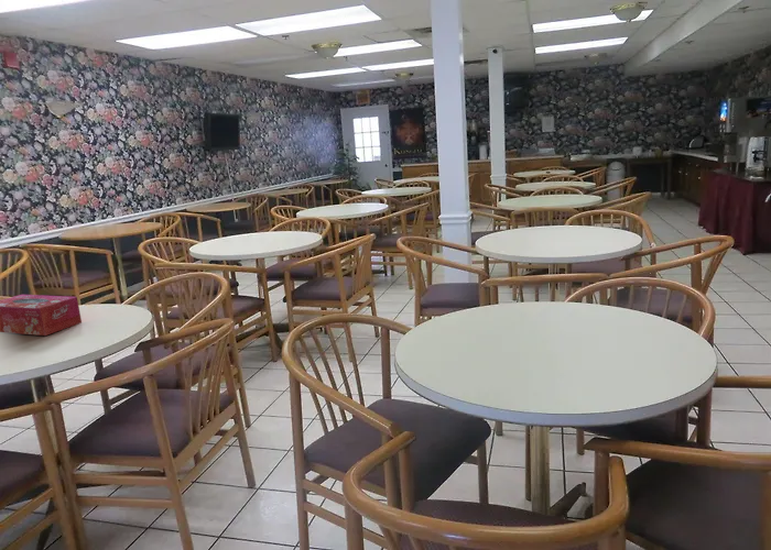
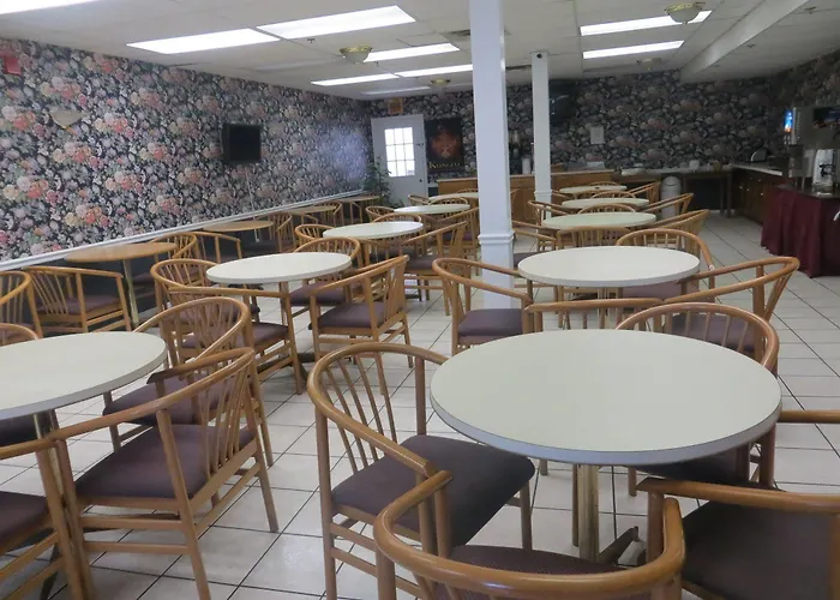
- tissue box [0,294,83,337]
